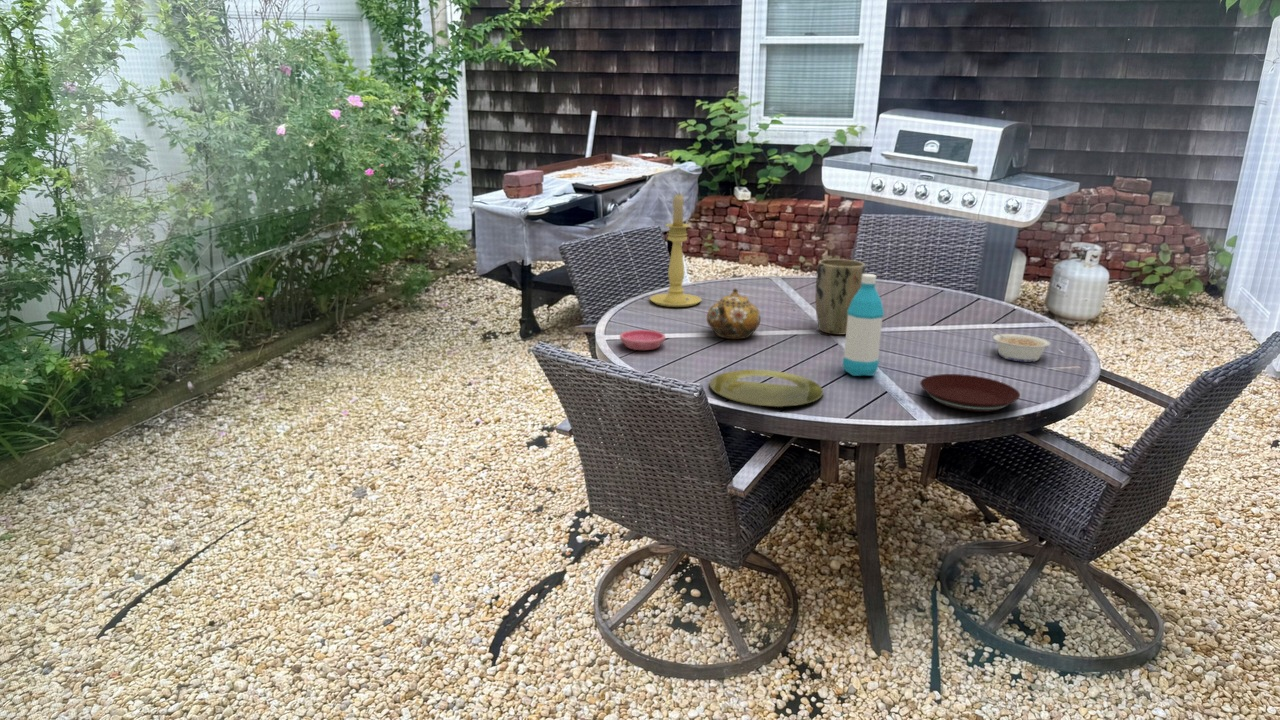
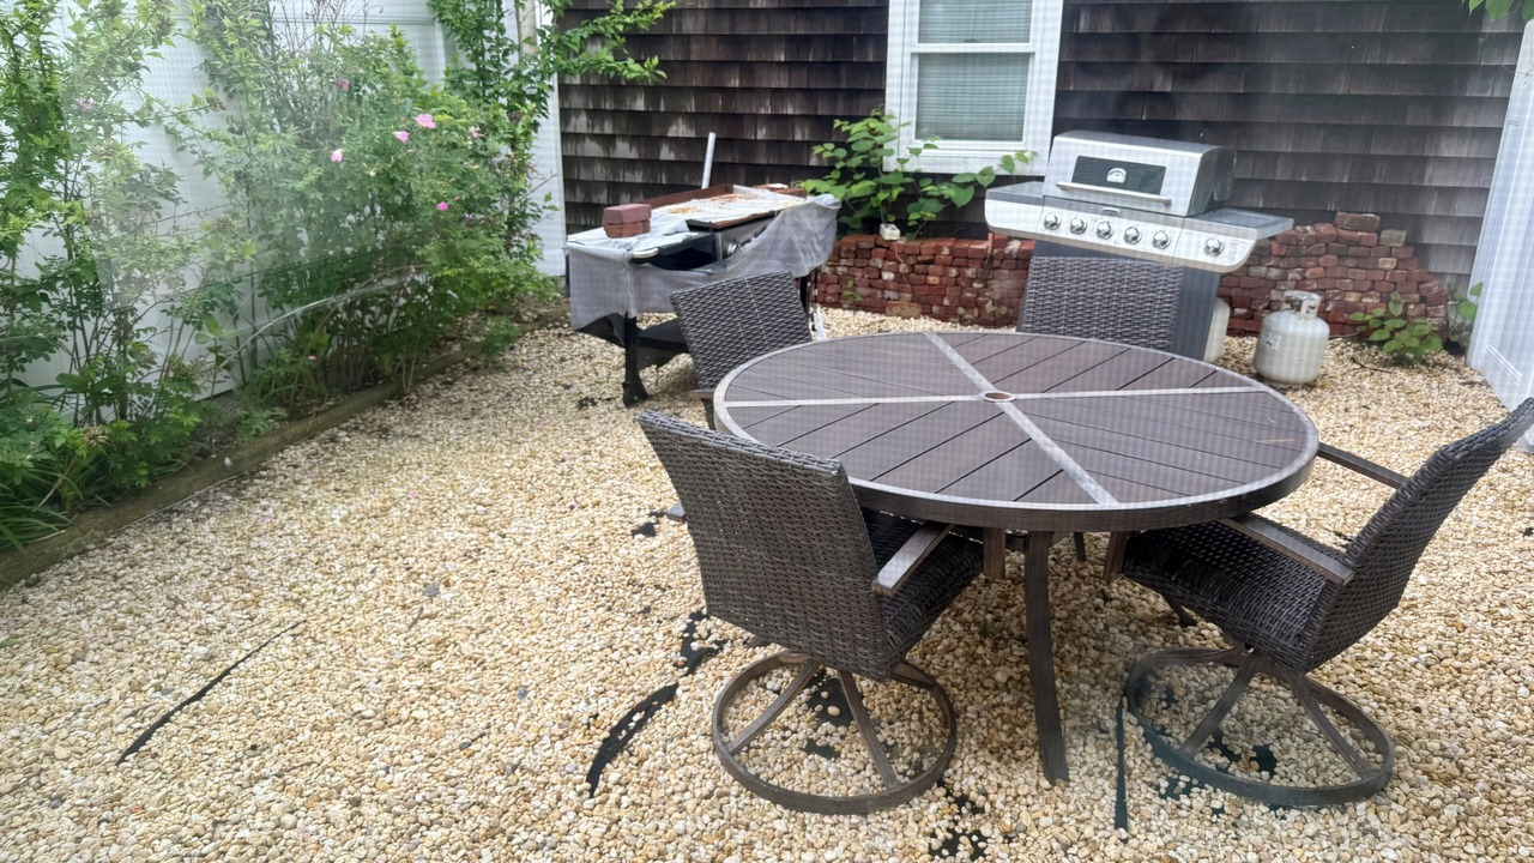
- plate [709,369,824,408]
- plate [919,373,1021,413]
- saucer [619,329,666,351]
- plant pot [814,258,866,335]
- water bottle [842,273,885,377]
- teapot [706,288,762,340]
- candle holder [649,193,702,308]
- legume [987,327,1051,363]
